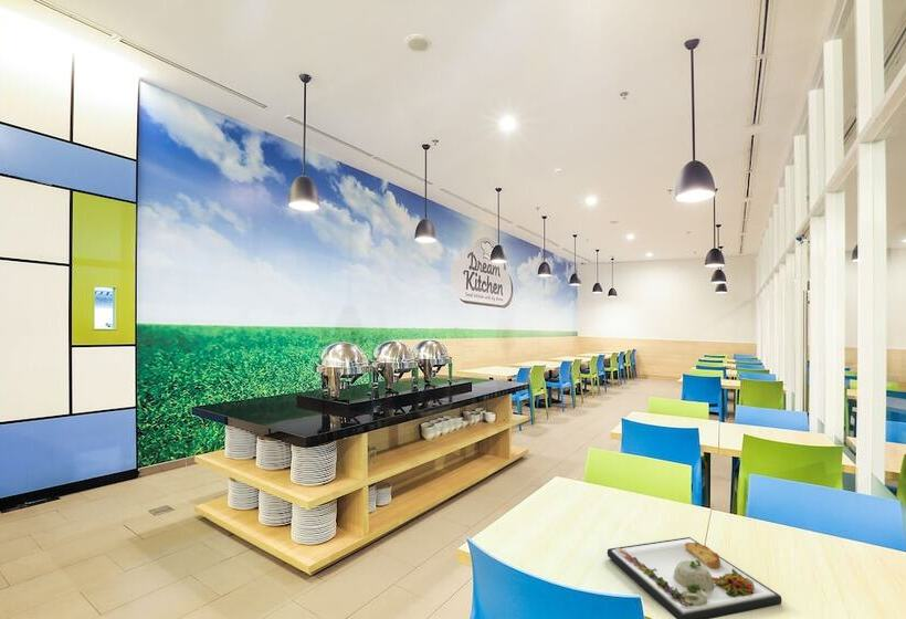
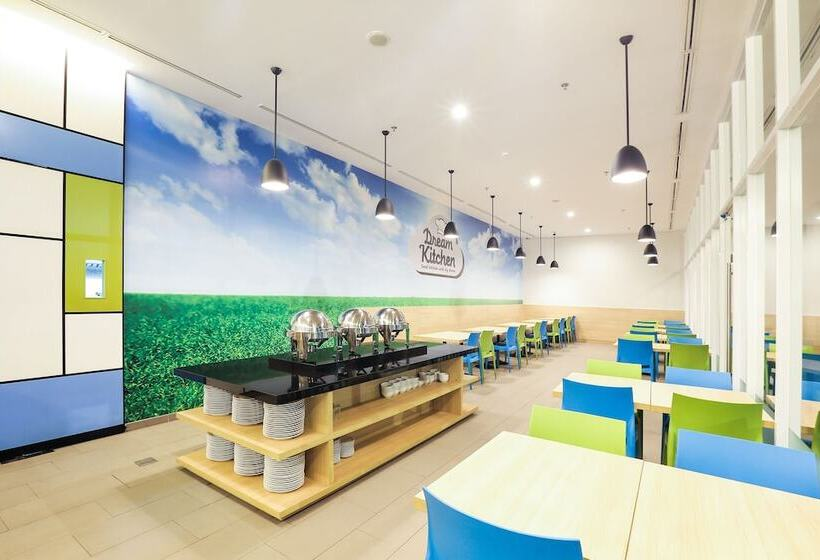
- dinner plate [607,536,783,619]
